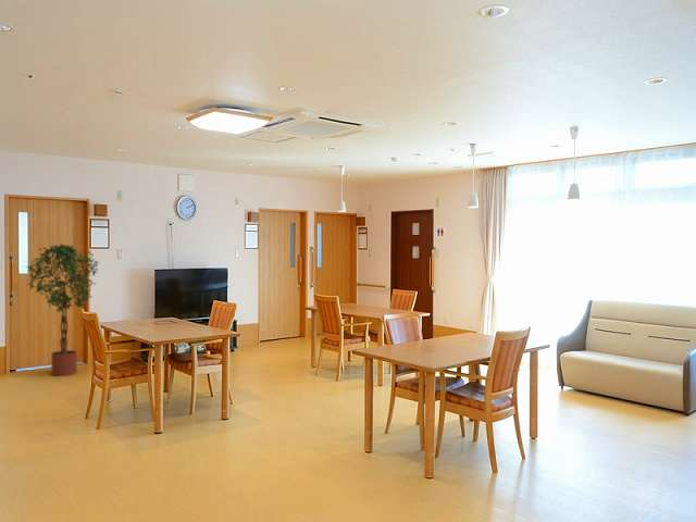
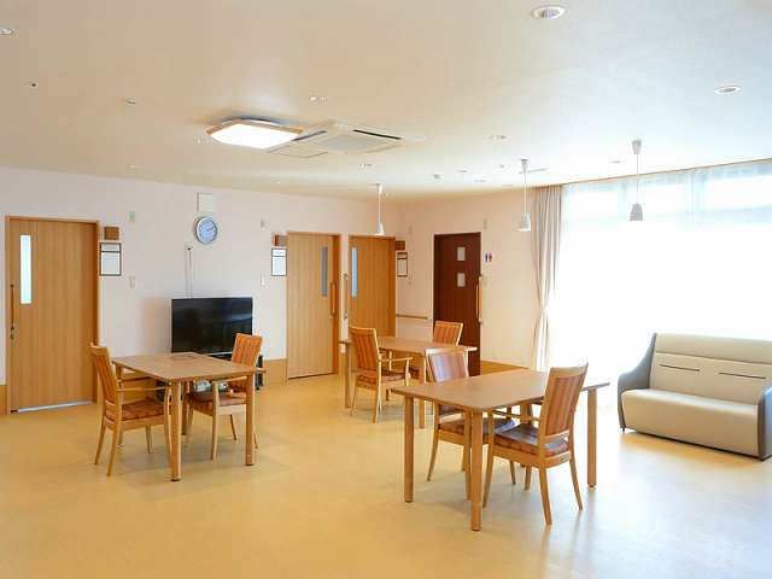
- potted tree [25,243,100,376]
